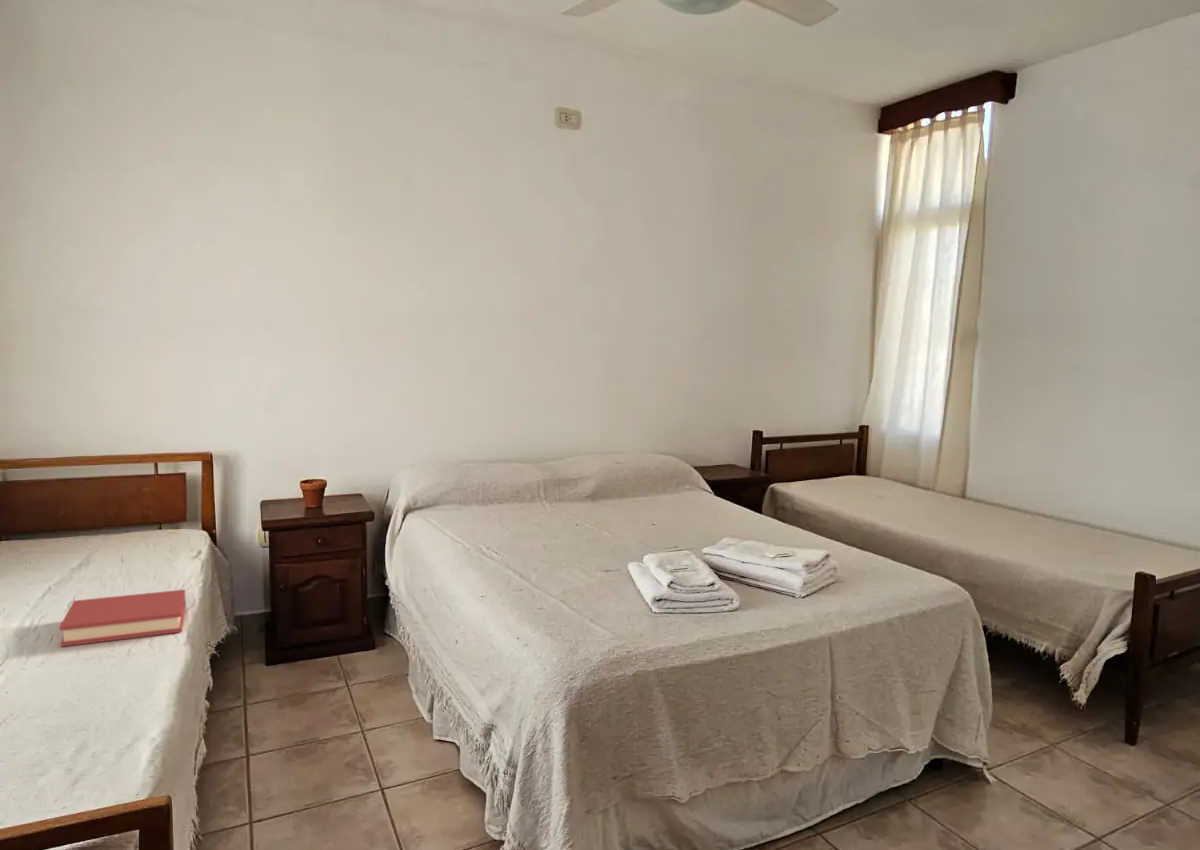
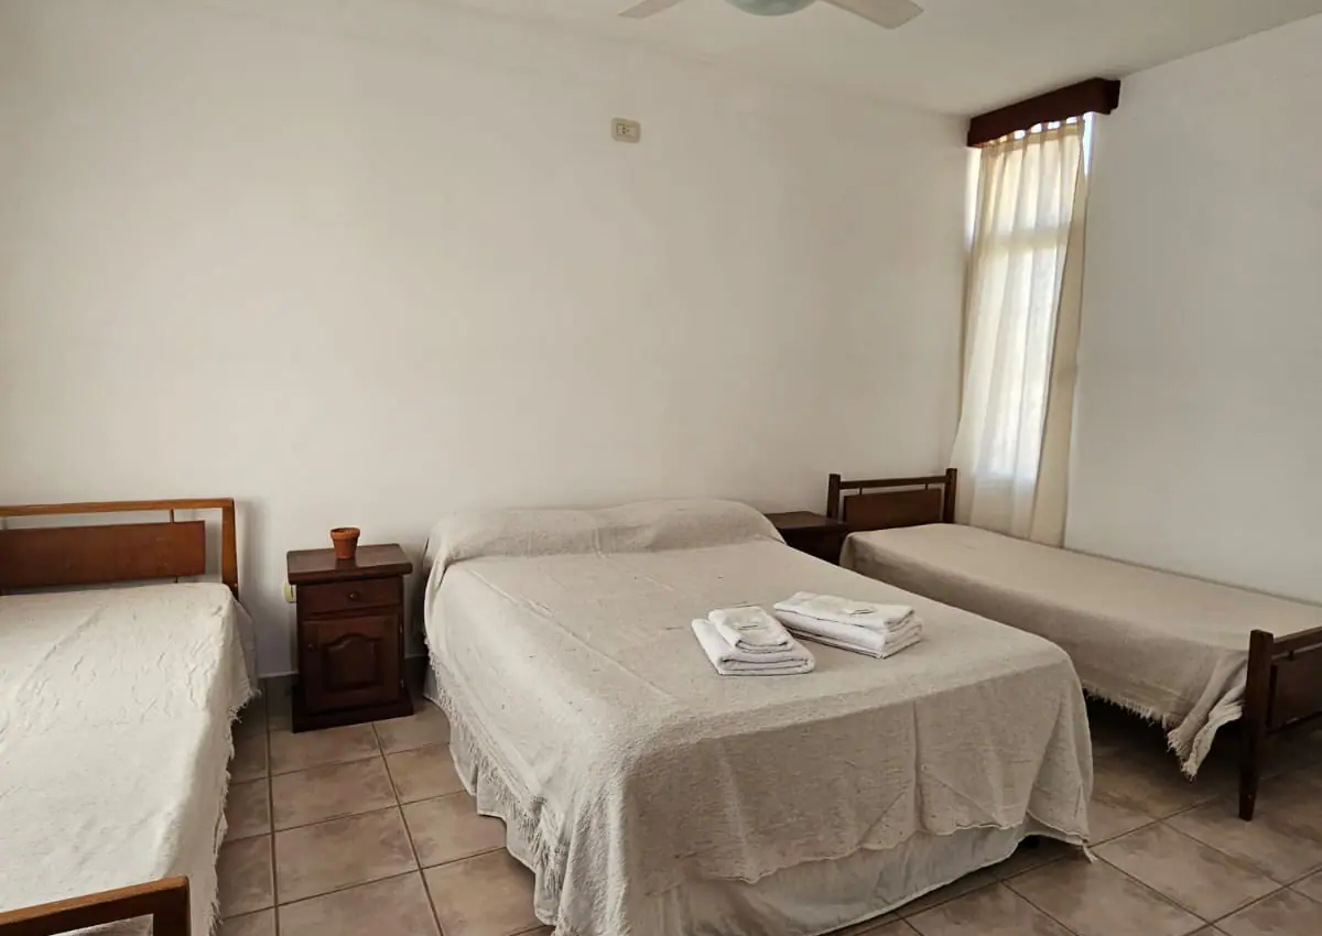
- hardback book [59,589,187,648]
